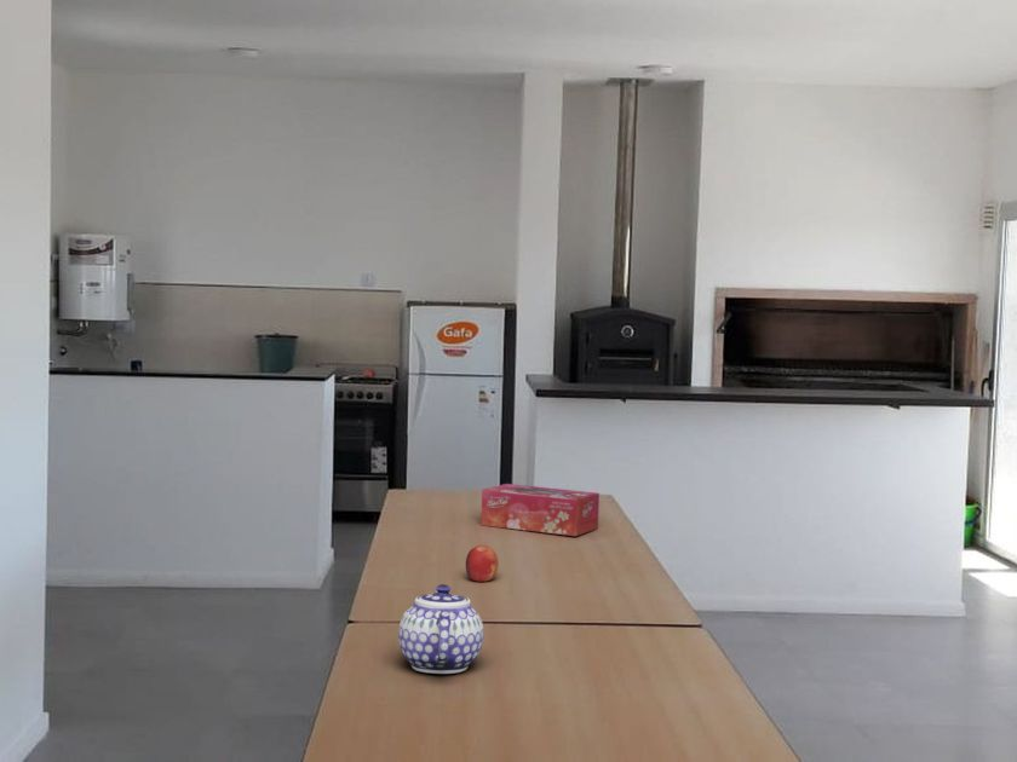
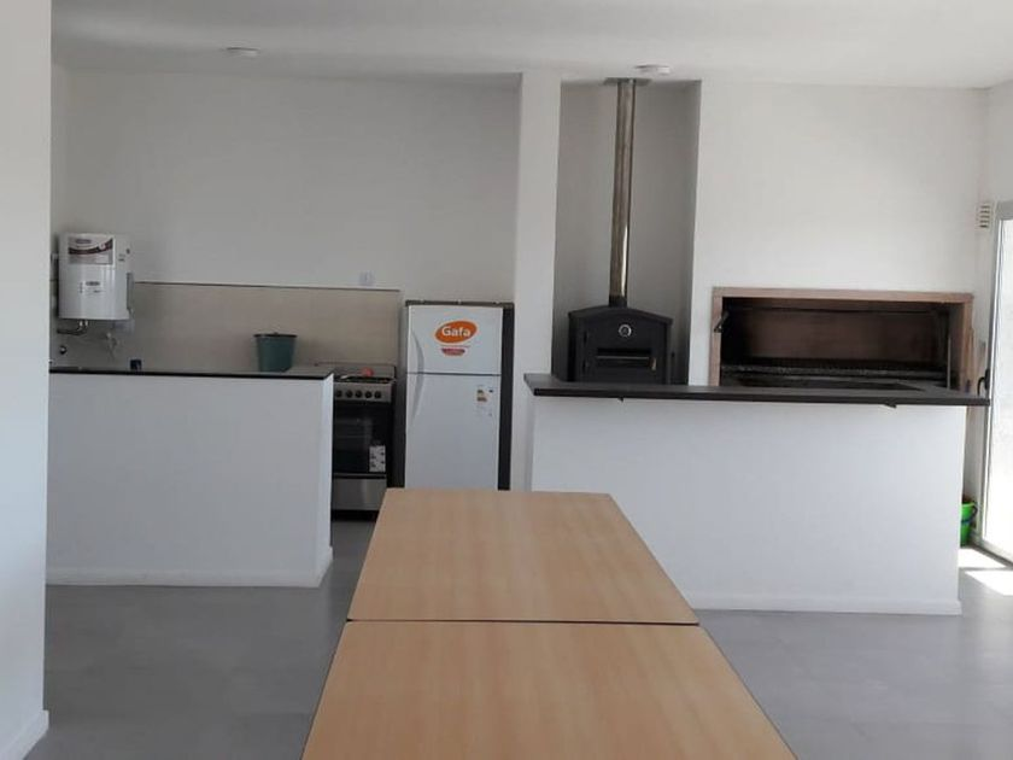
- tissue box [479,483,601,537]
- fruit [465,544,500,583]
- teapot [397,583,484,675]
